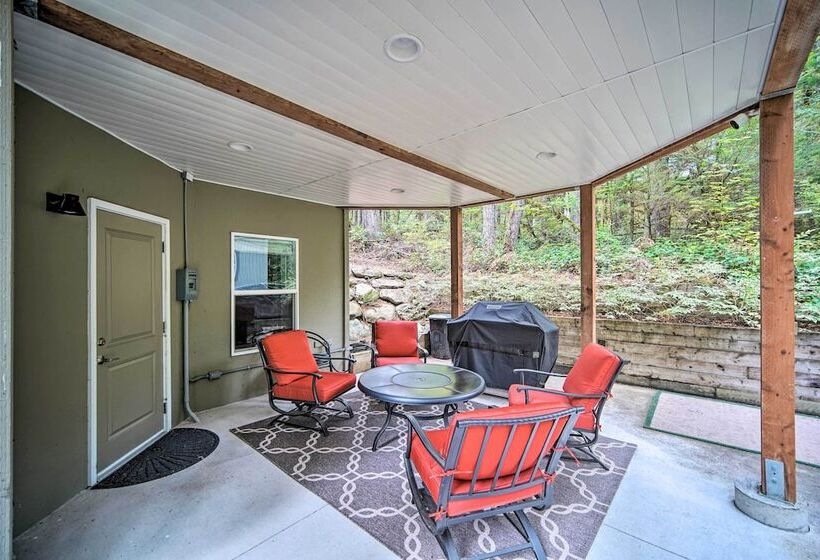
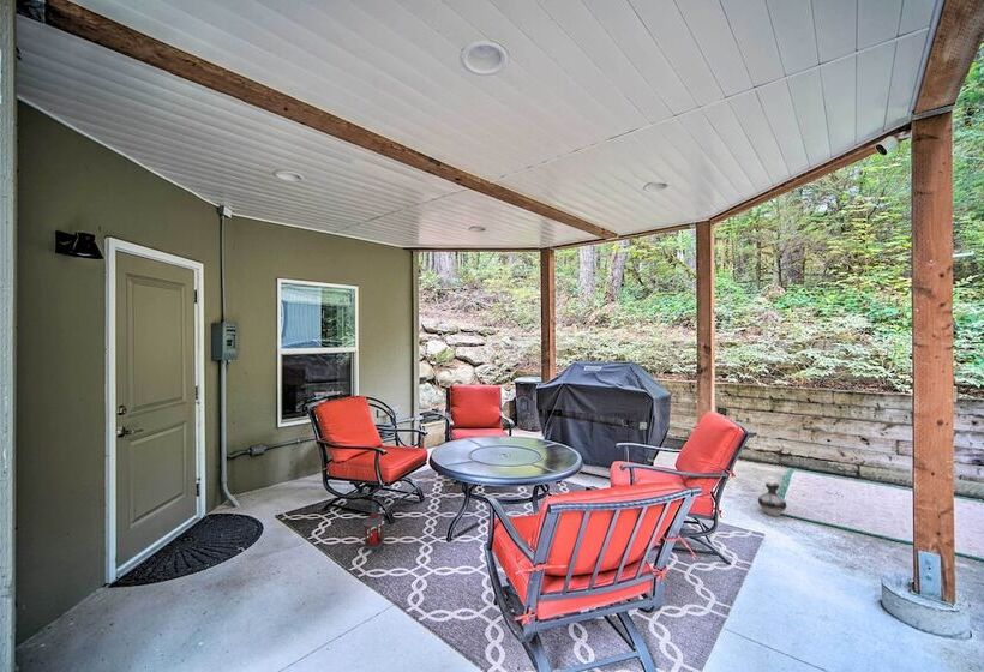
+ ceramic jug [757,481,787,517]
+ lantern [361,502,385,551]
